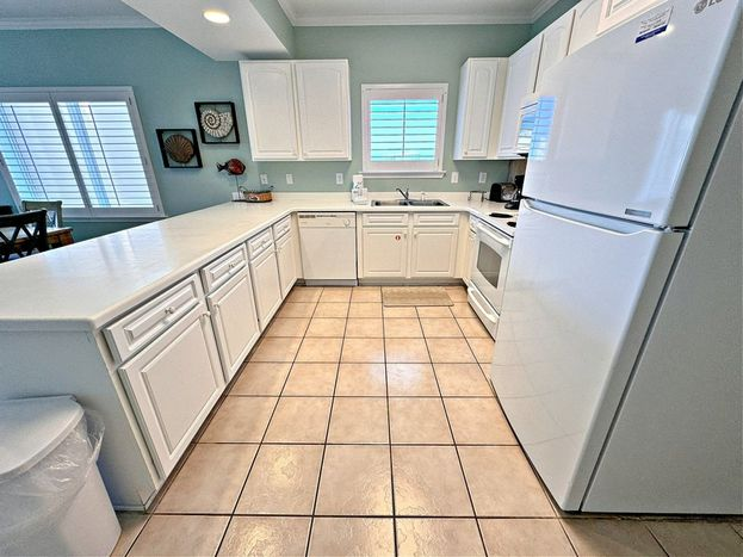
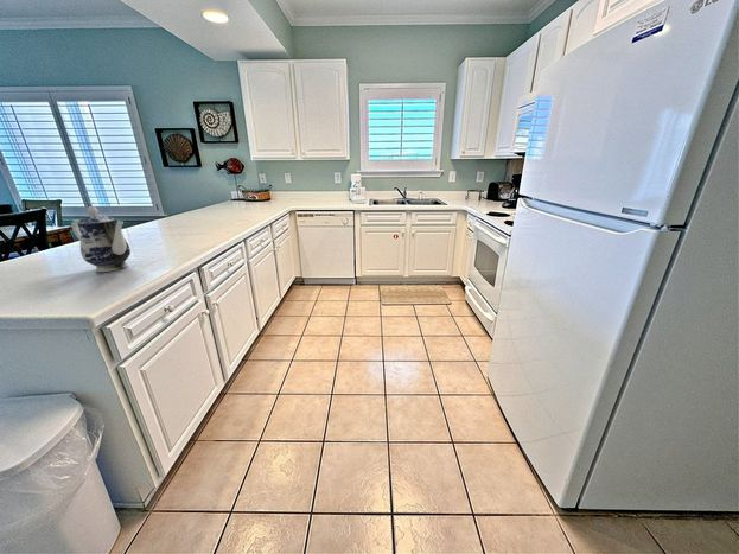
+ teapot [70,205,132,273]
